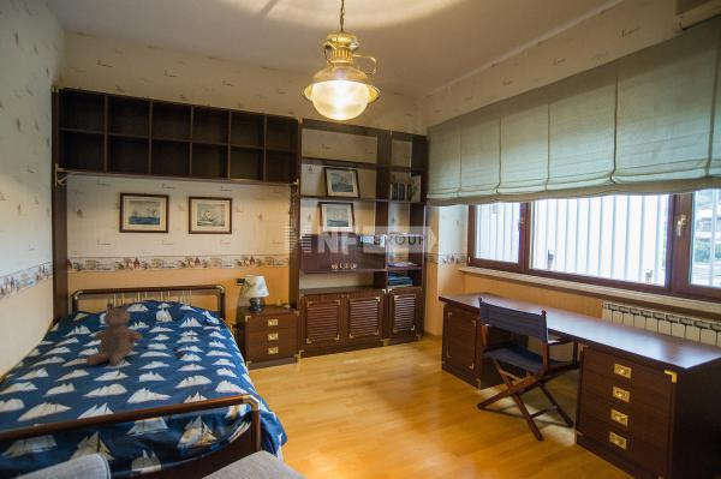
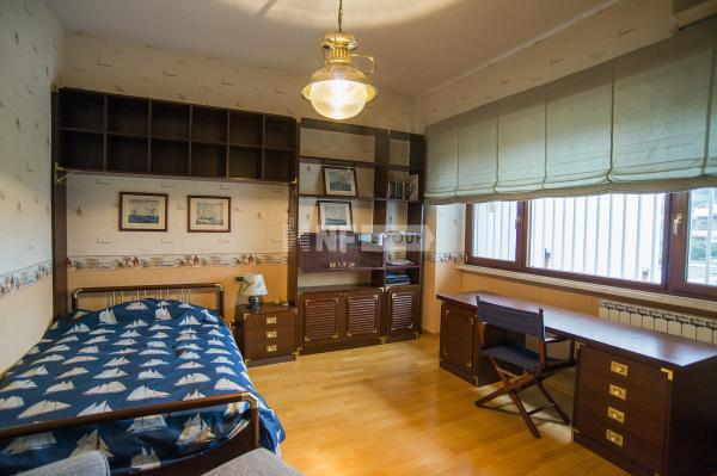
- bear [85,301,143,367]
